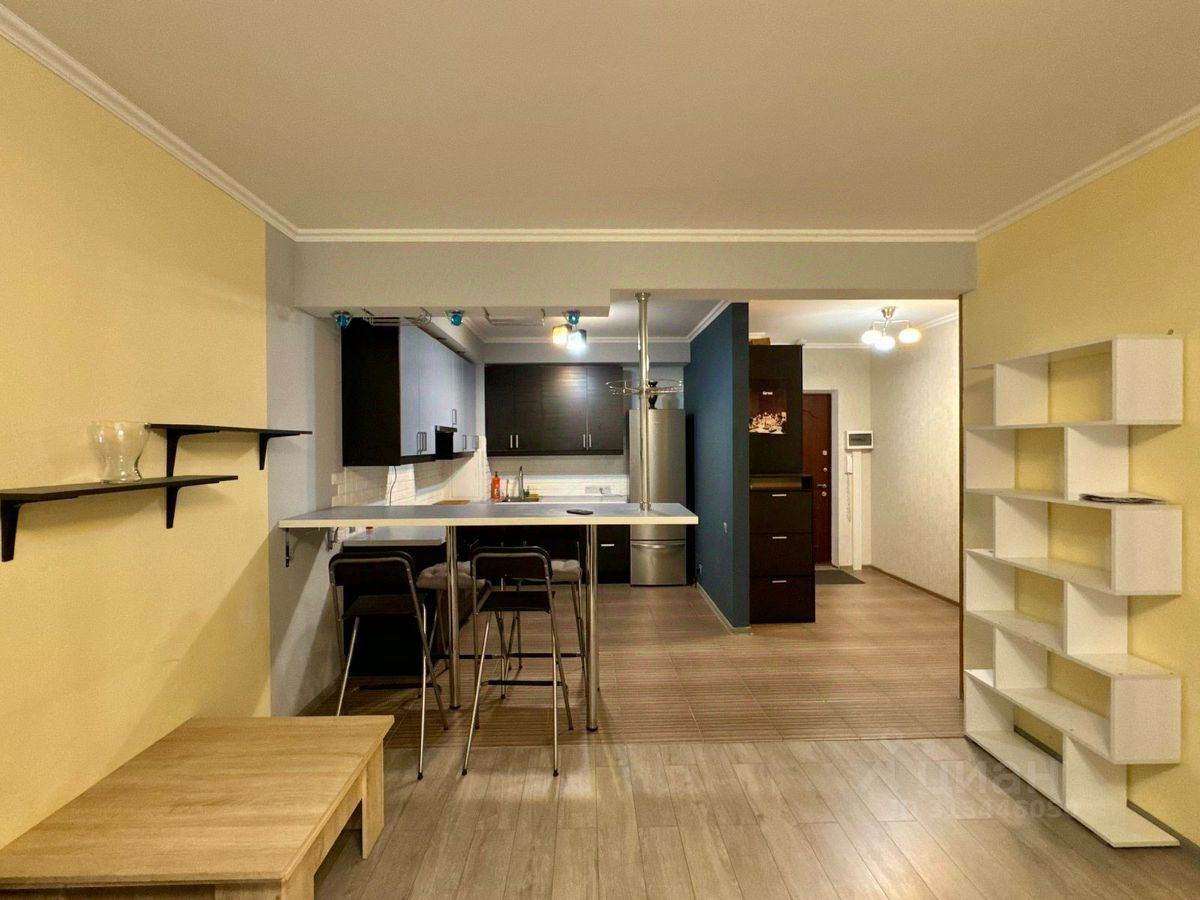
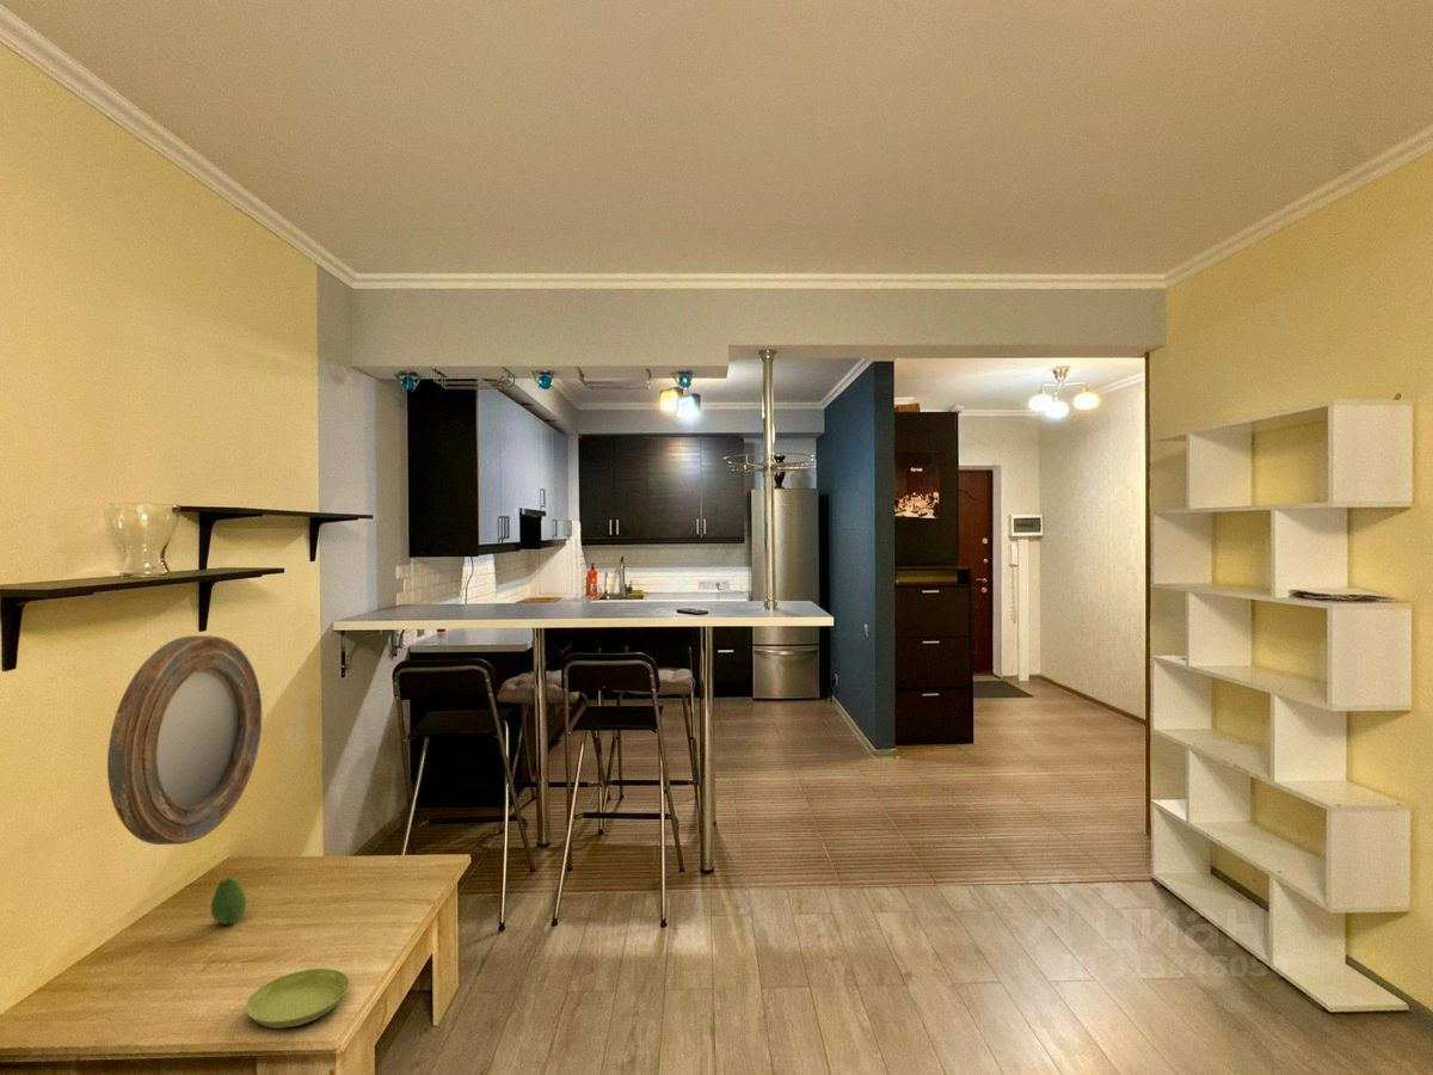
+ home mirror [106,634,263,846]
+ fruit [209,876,247,926]
+ saucer [245,968,351,1030]
